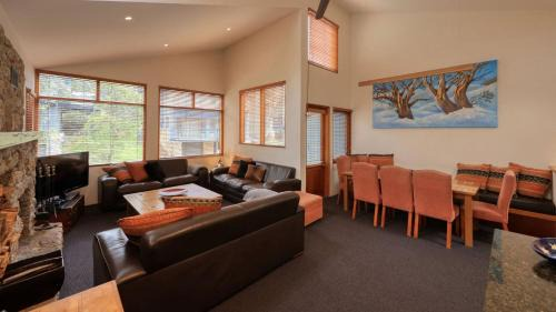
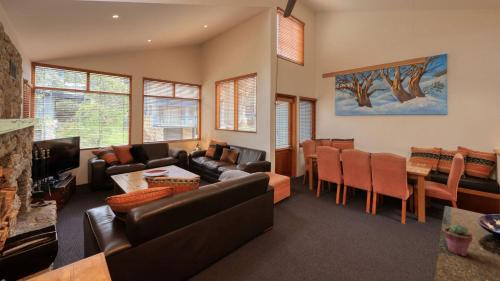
+ potted succulent [443,223,474,257]
